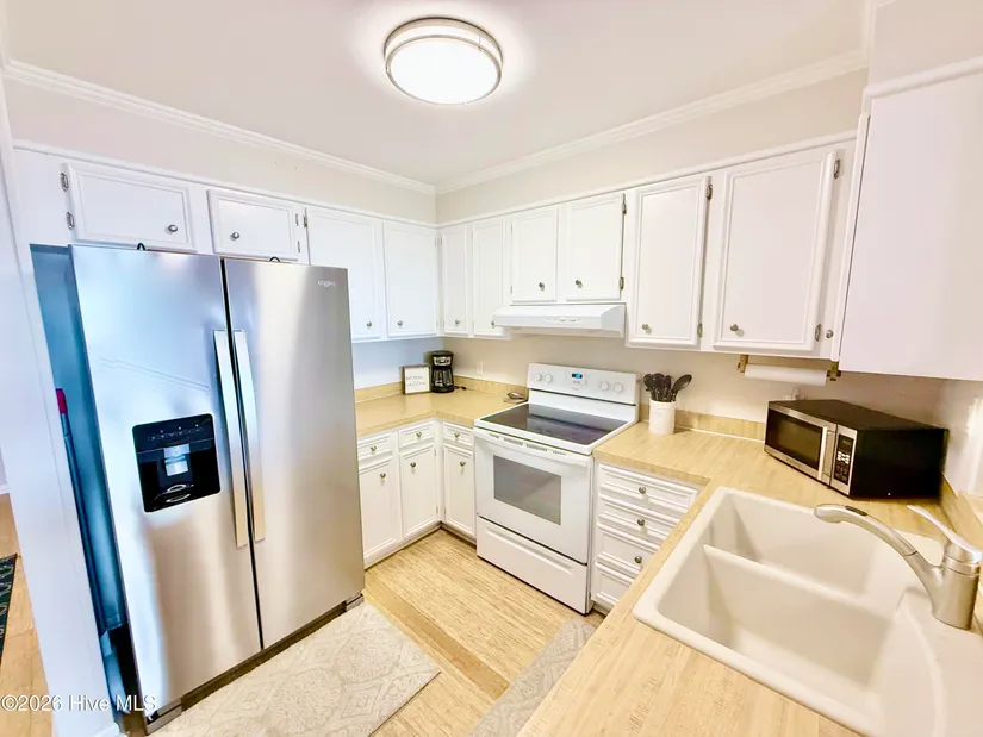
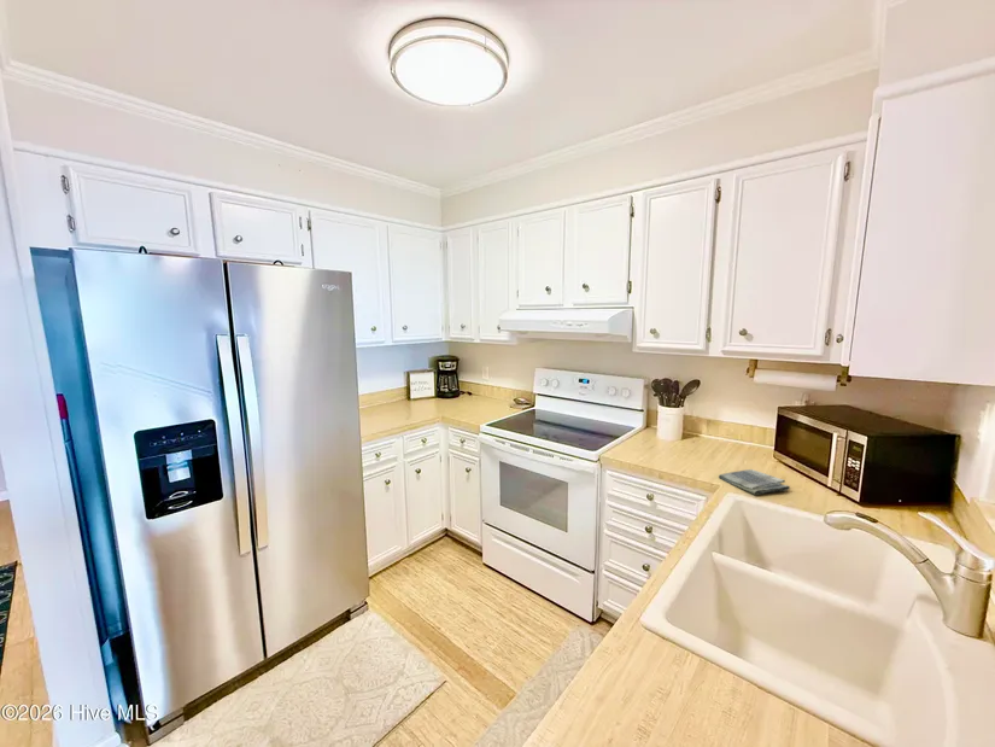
+ dish towel [718,468,791,496]
